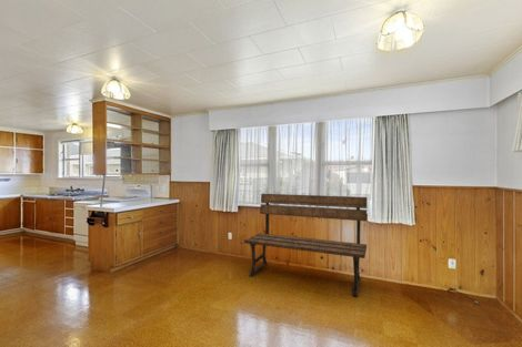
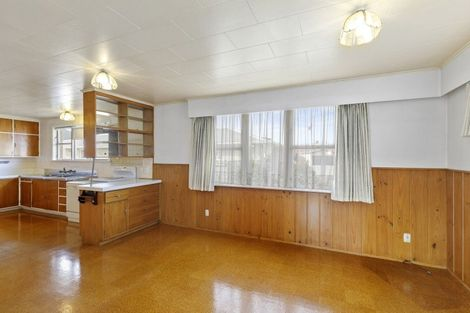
- bench [243,193,368,298]
